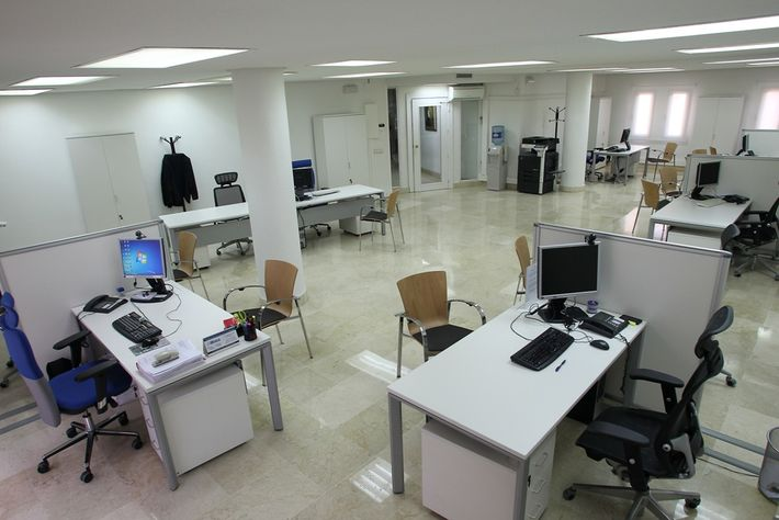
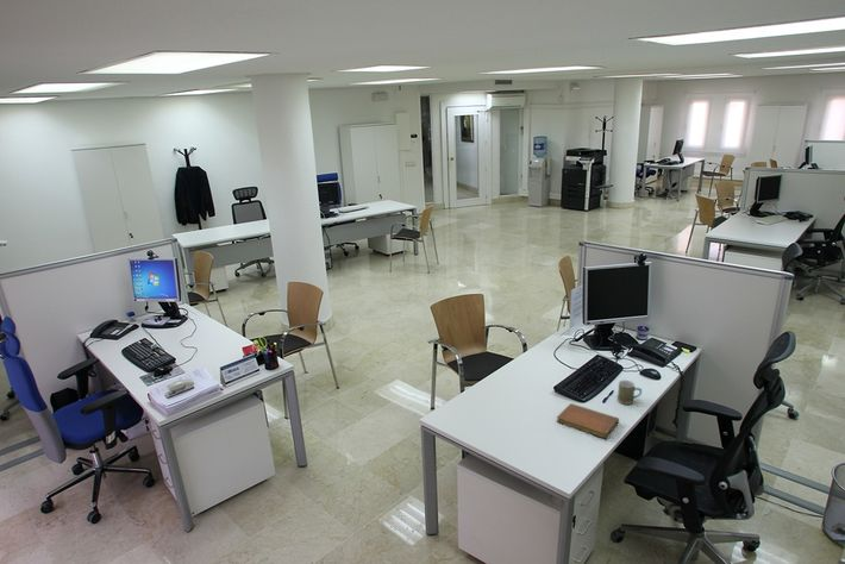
+ notebook [556,402,620,439]
+ mug [616,380,643,406]
